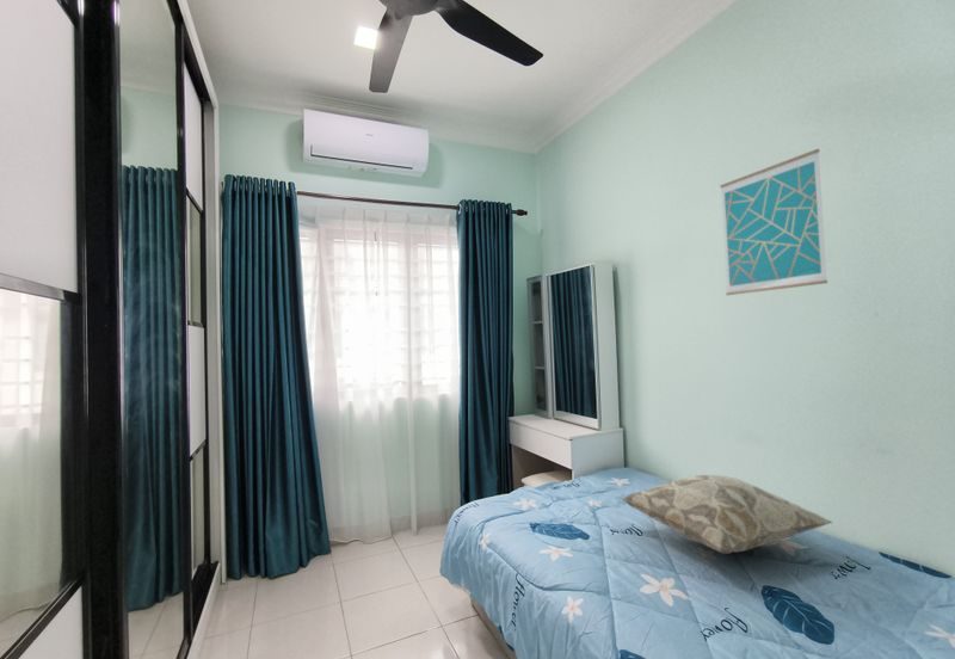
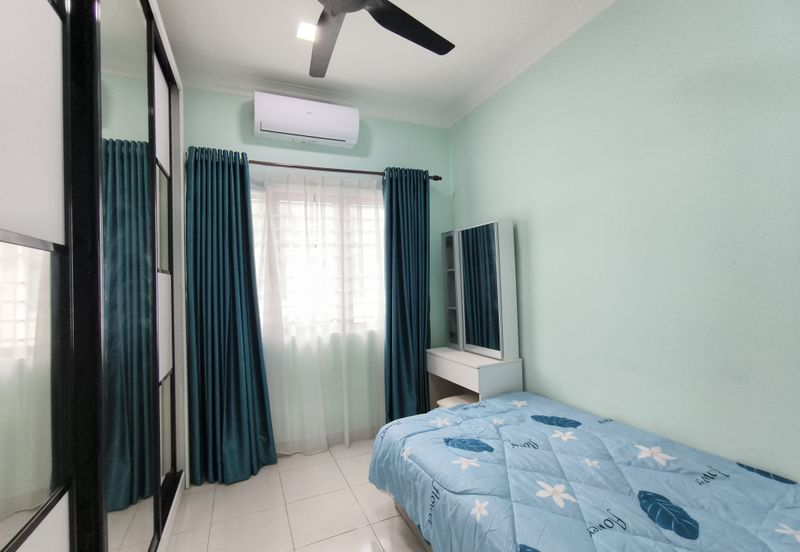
- wall art [719,148,828,296]
- decorative pillow [621,474,834,555]
